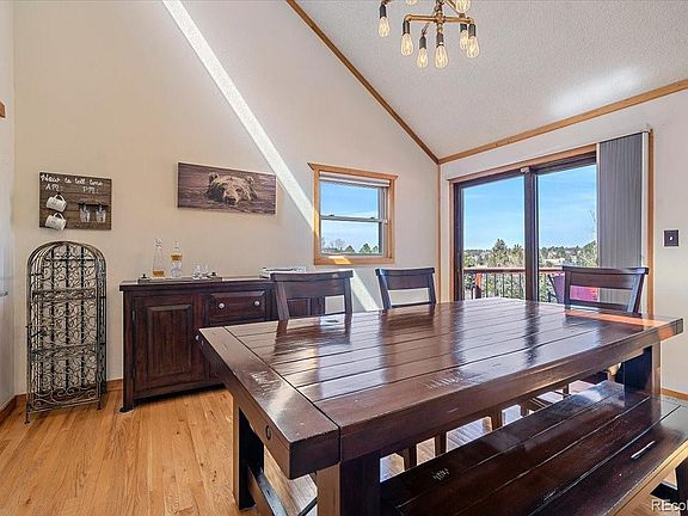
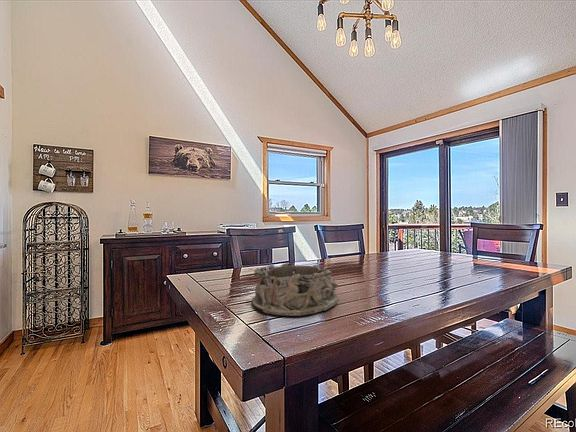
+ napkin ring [250,262,339,317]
